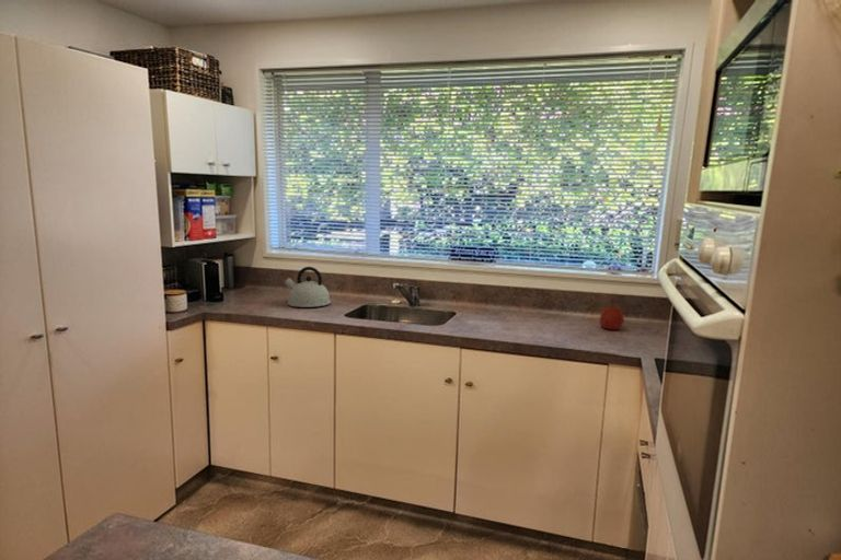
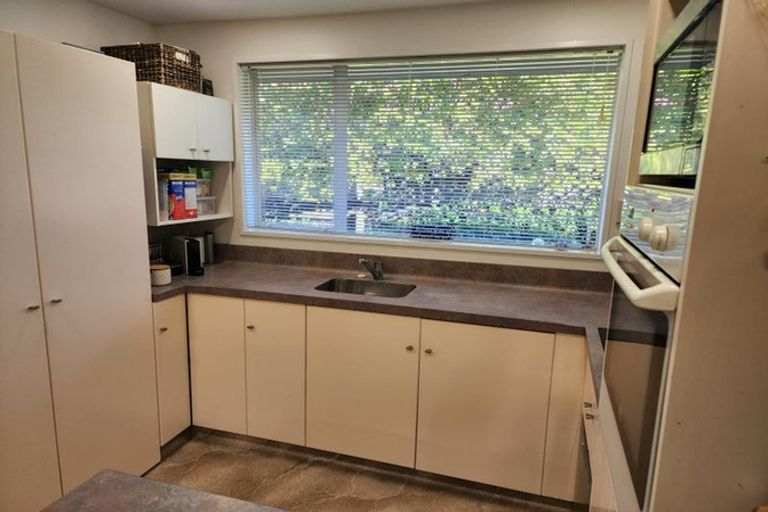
- kettle [284,266,332,308]
- apple [598,305,625,331]
